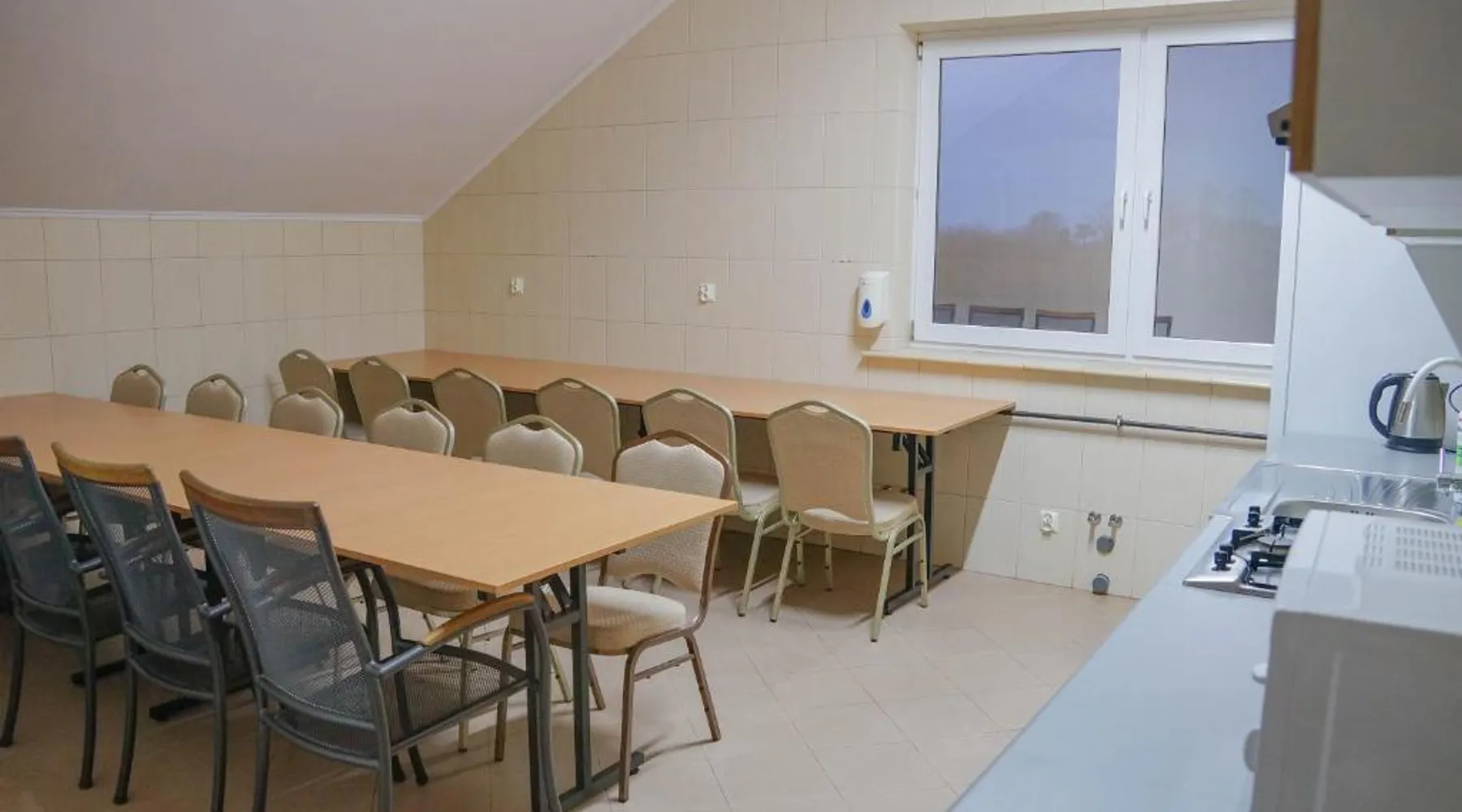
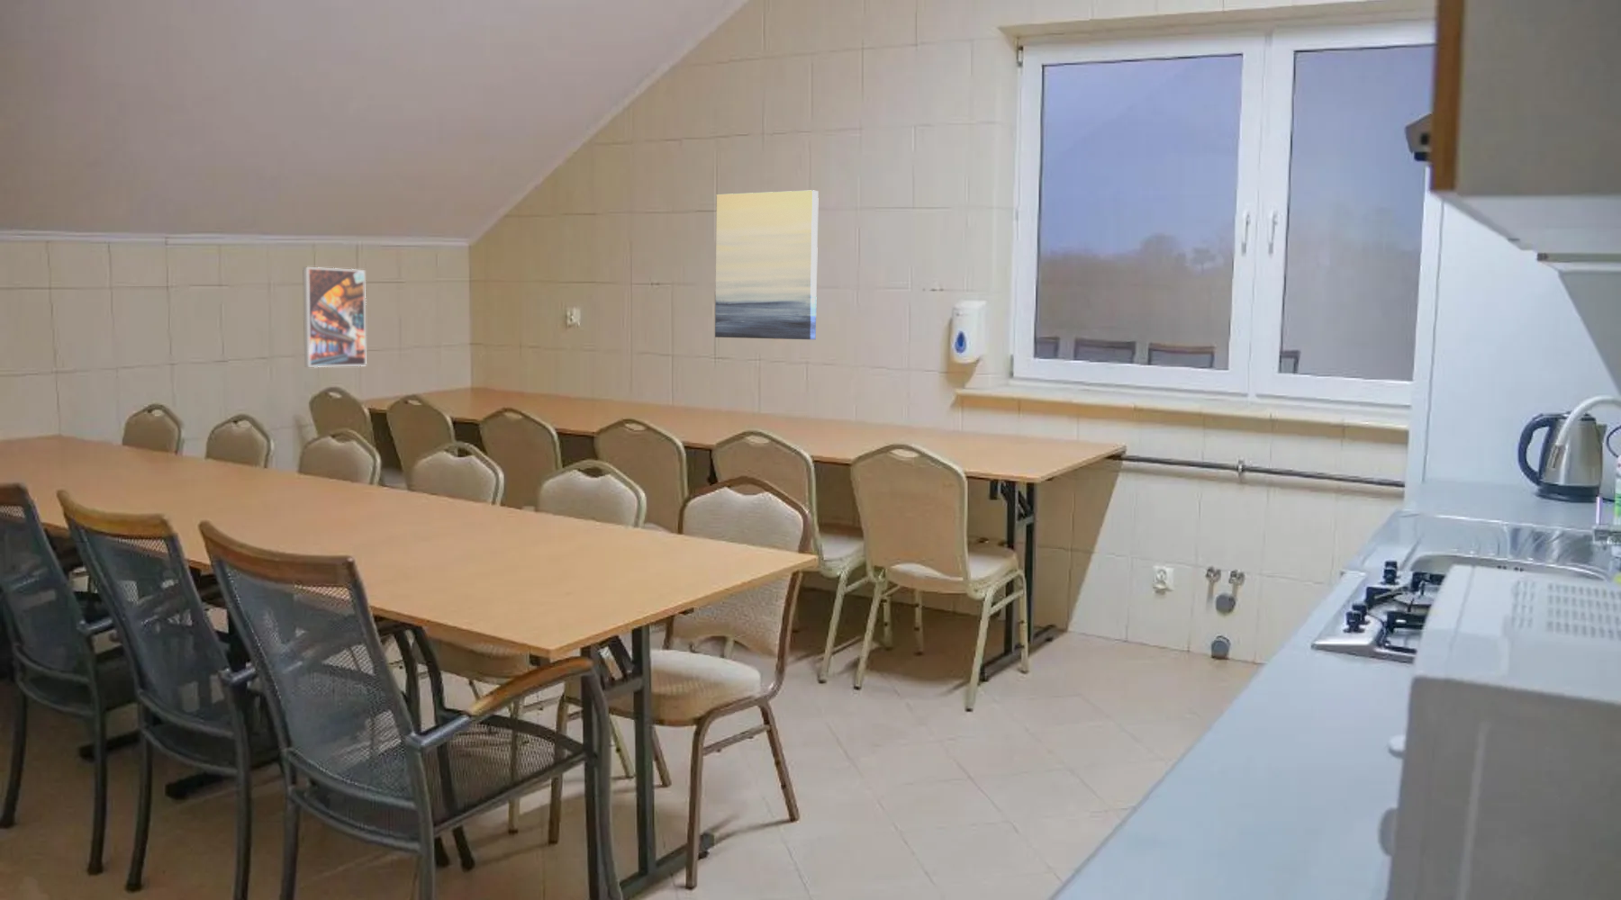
+ wall art [714,190,819,340]
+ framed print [302,266,367,368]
